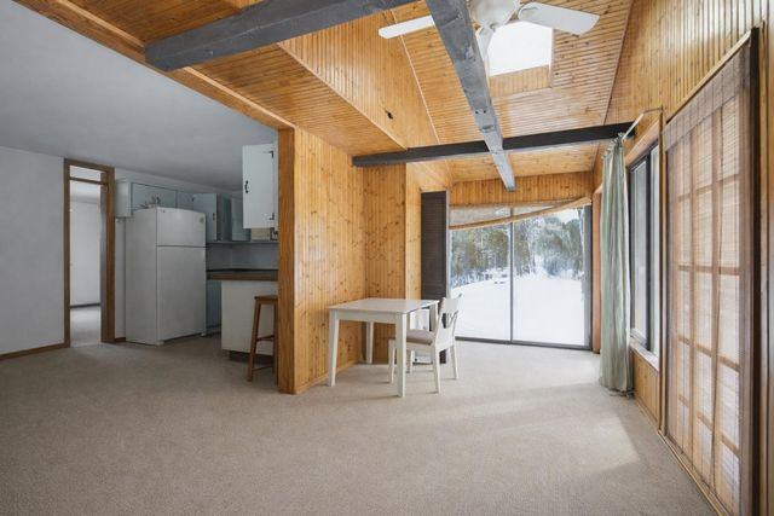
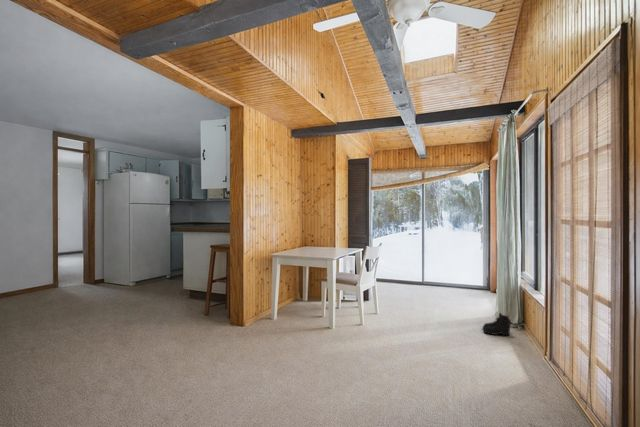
+ boots [481,312,513,336]
